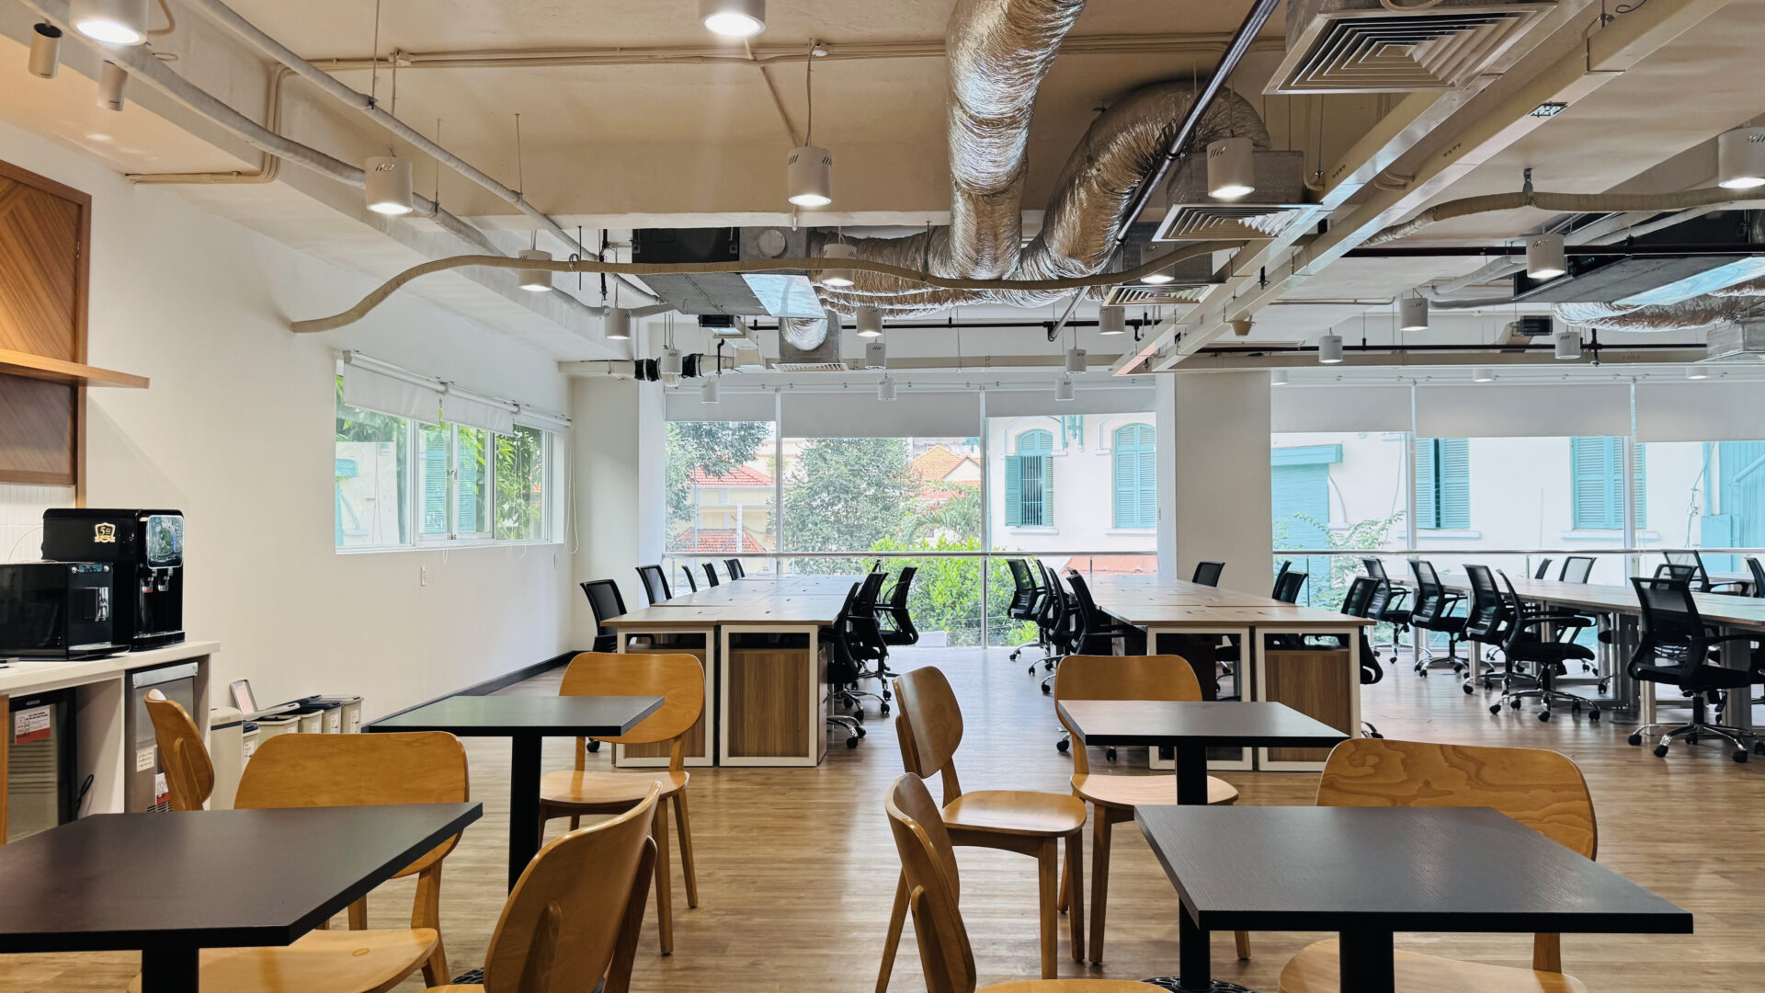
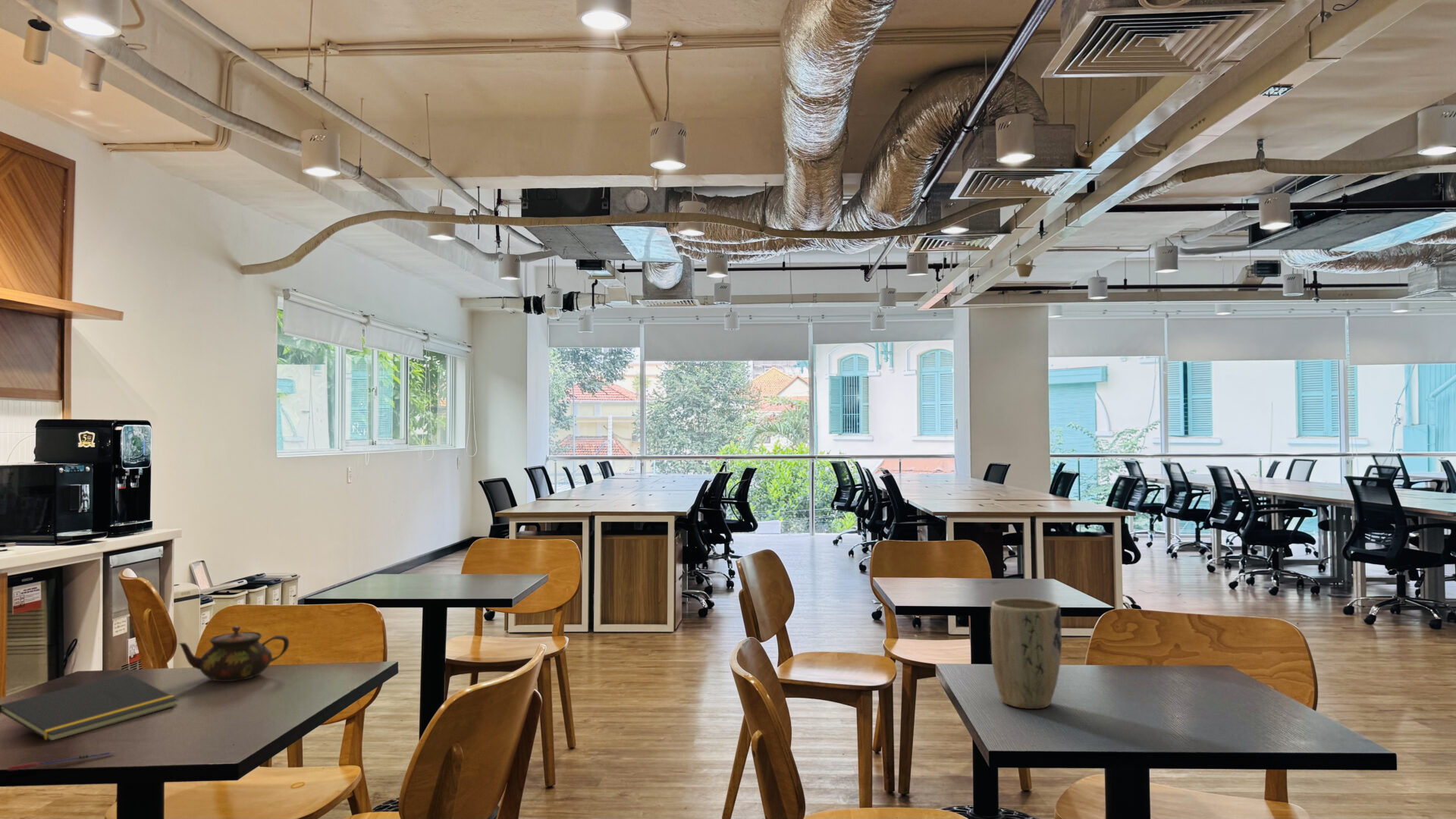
+ plant pot [990,597,1062,710]
+ notepad [0,673,179,742]
+ teapot [177,625,290,682]
+ pen [8,751,116,771]
